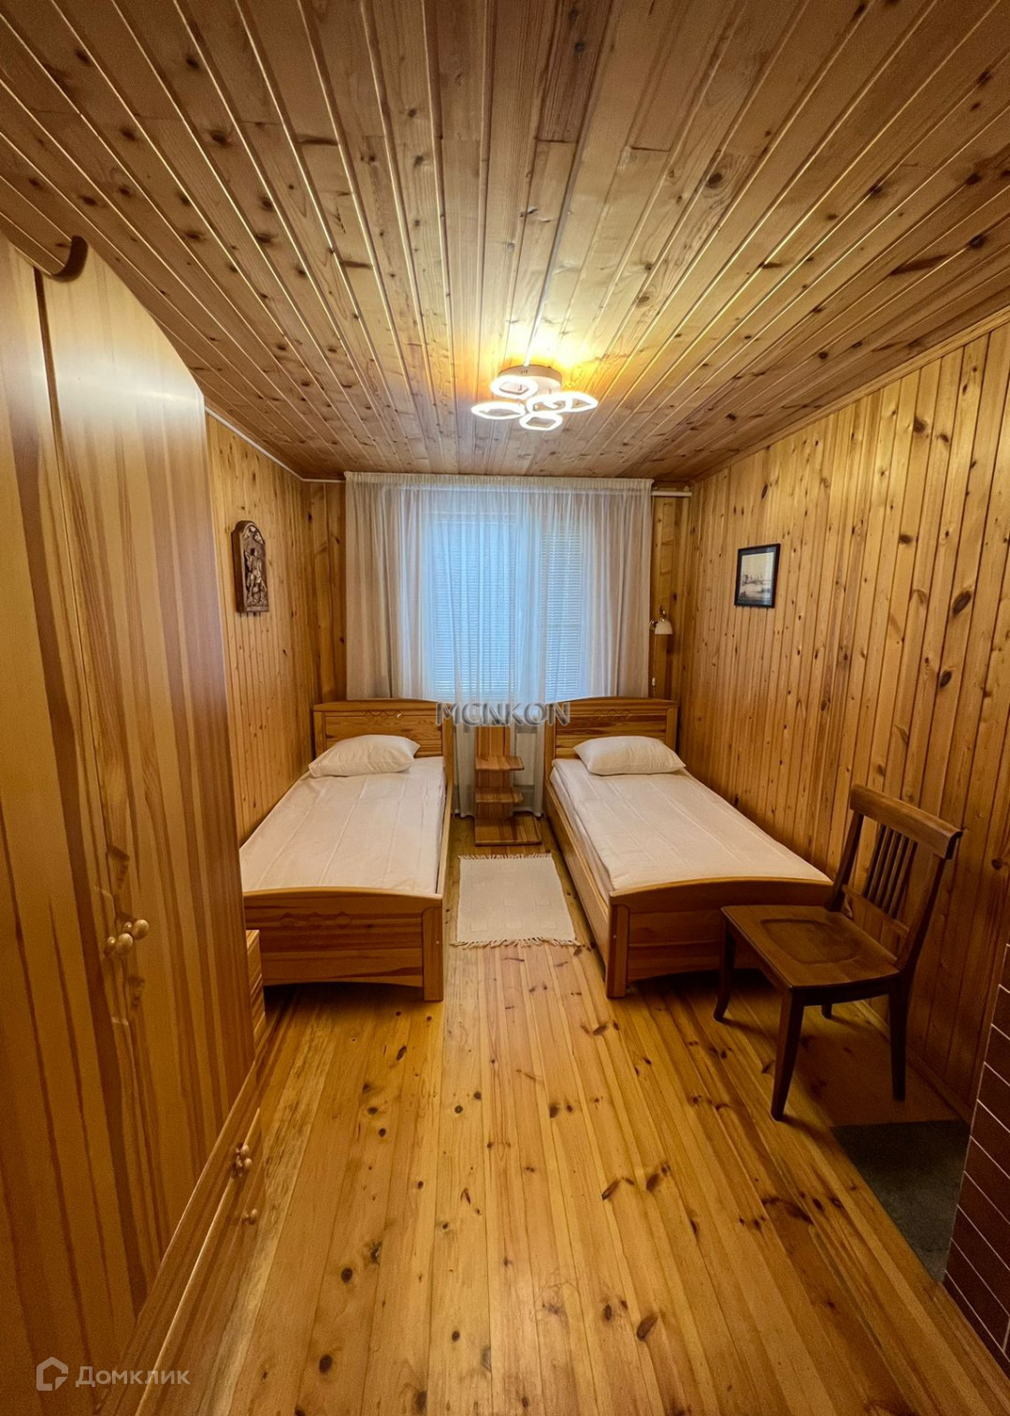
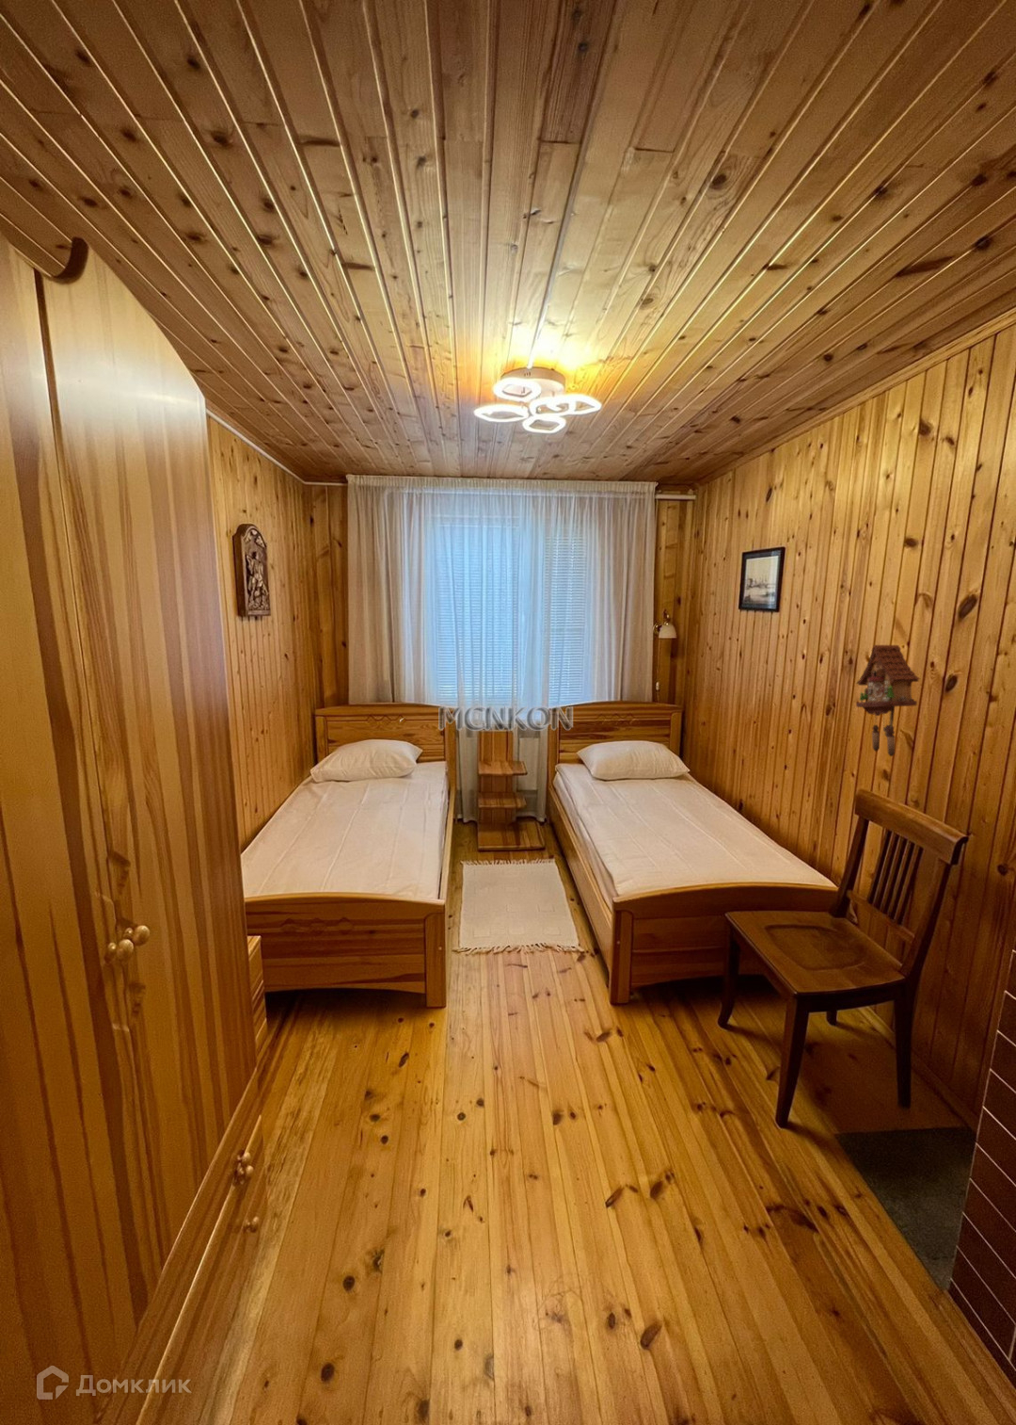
+ cuckoo clock [855,644,921,757]
